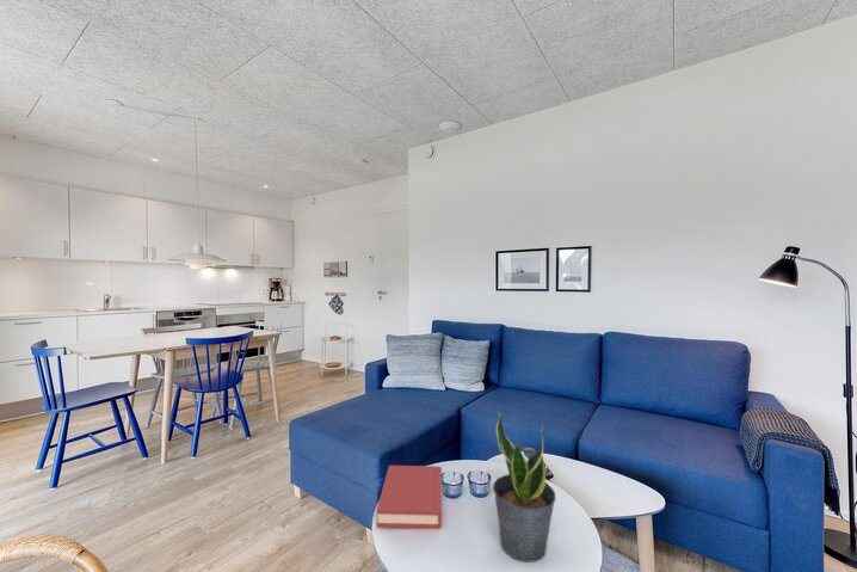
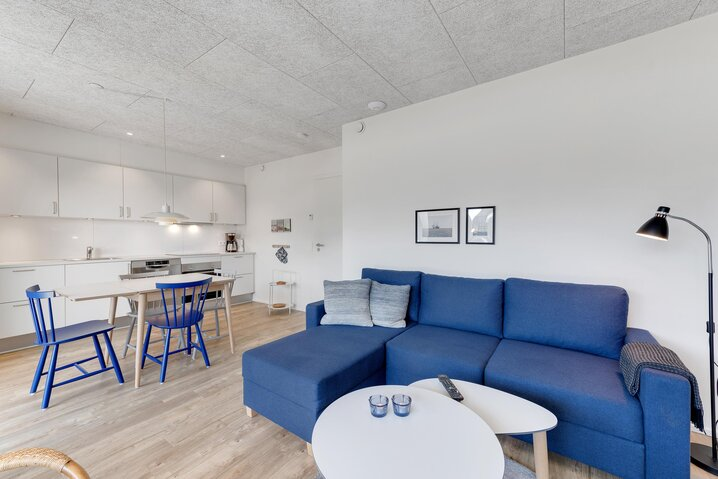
- hardback book [376,465,443,530]
- potted plant [492,412,557,564]
